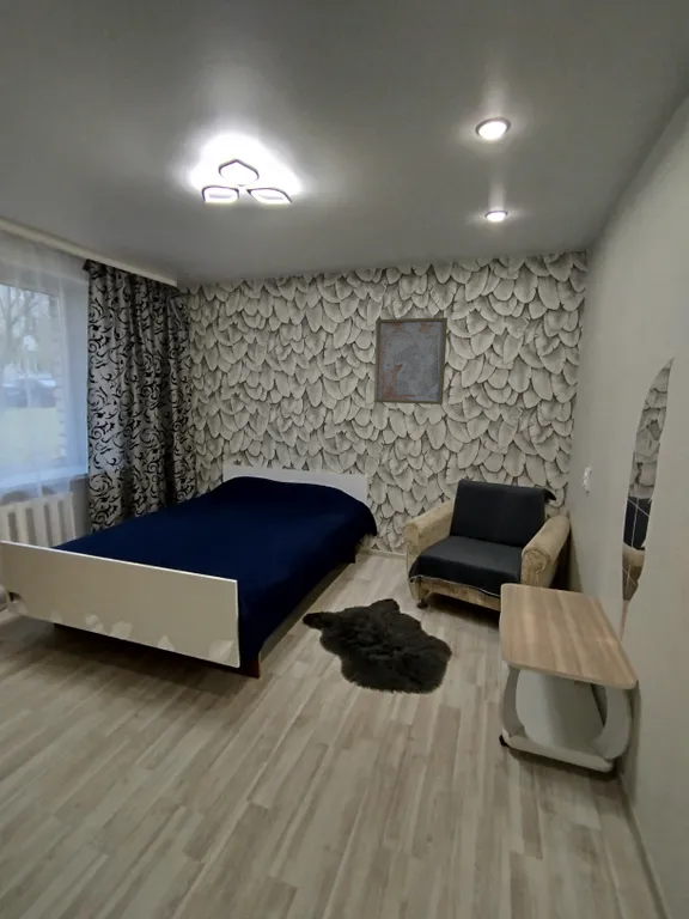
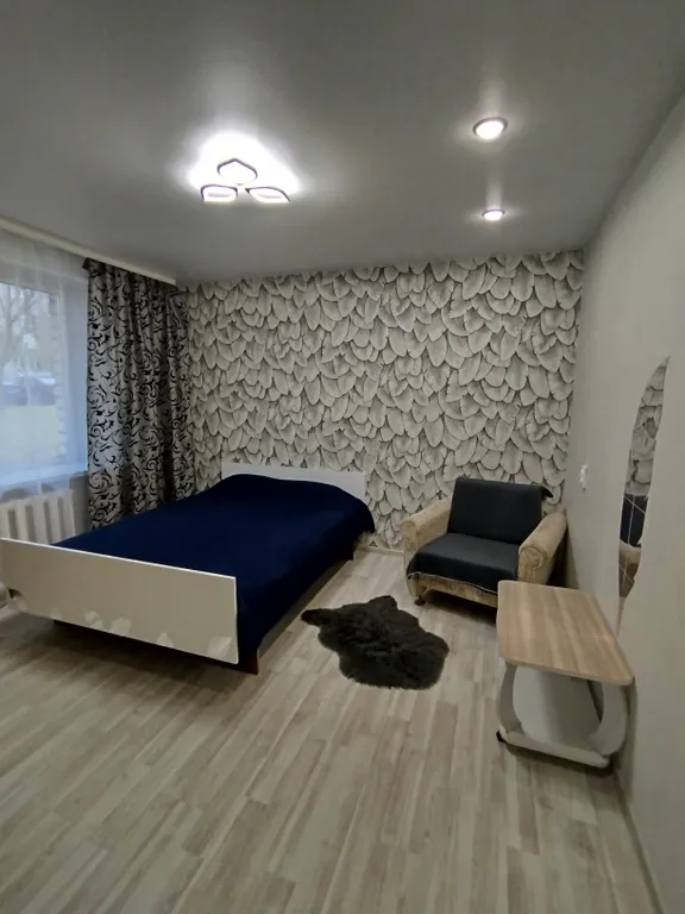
- wall art [372,316,449,406]
